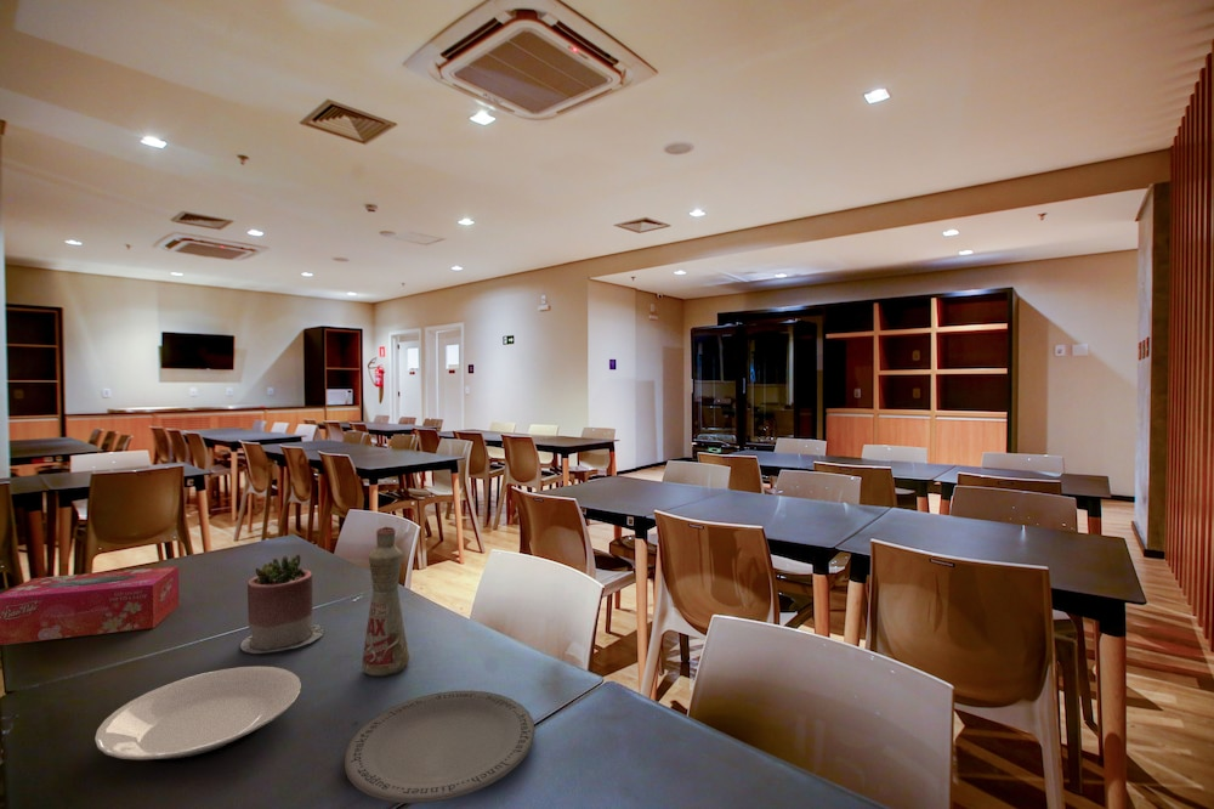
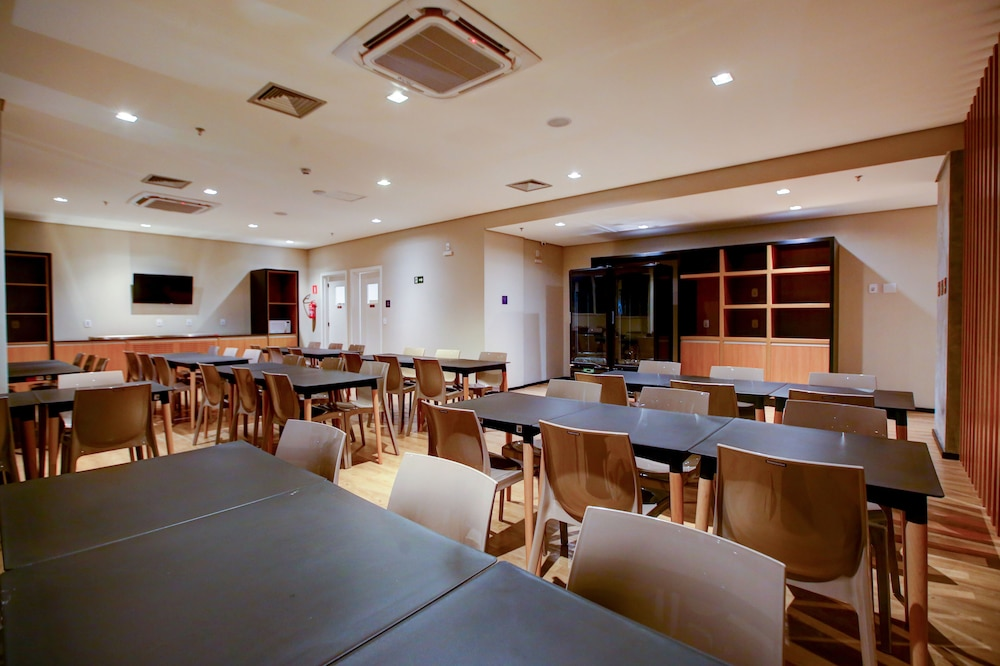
- plate [93,664,302,764]
- succulent planter [239,553,325,655]
- bottle [361,525,410,678]
- plate [344,690,535,804]
- tissue box [0,565,181,646]
